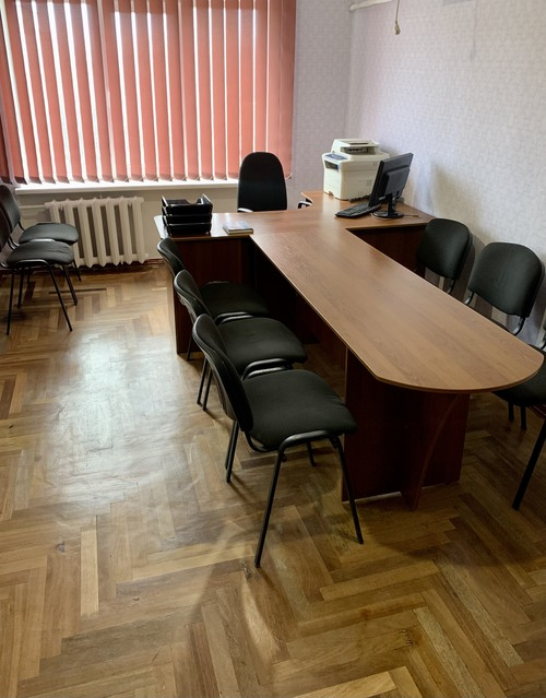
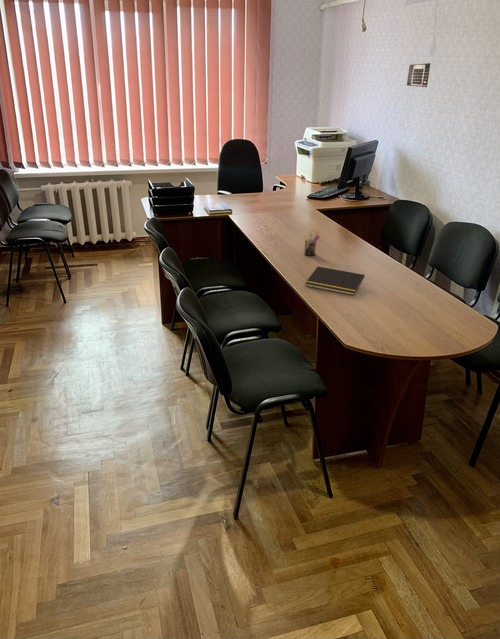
+ calendar [406,62,431,88]
+ pen holder [302,231,321,257]
+ notepad [304,265,366,296]
